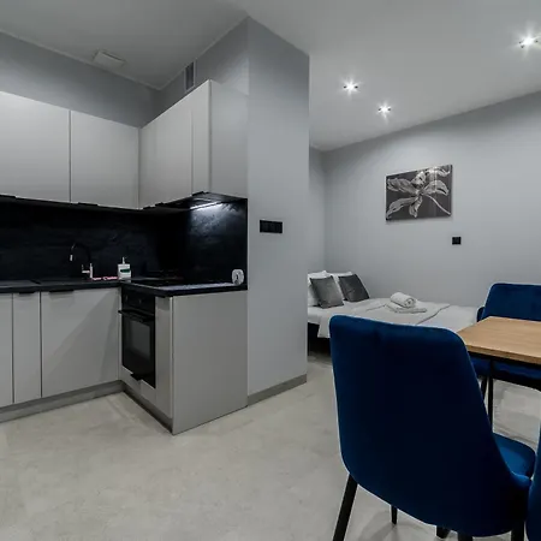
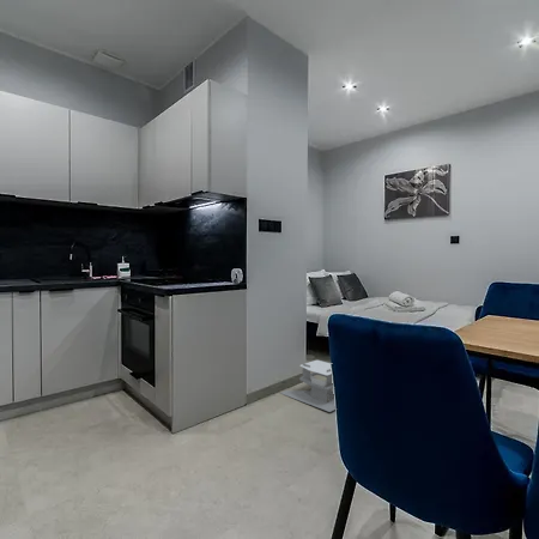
+ architectural model [279,359,337,413]
